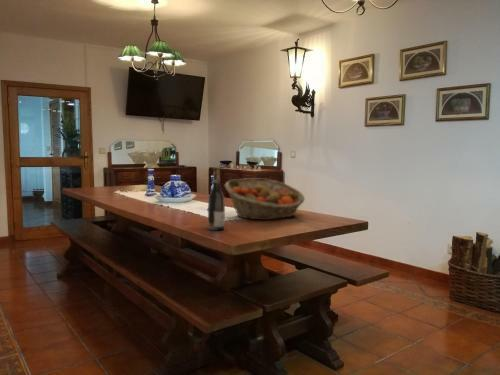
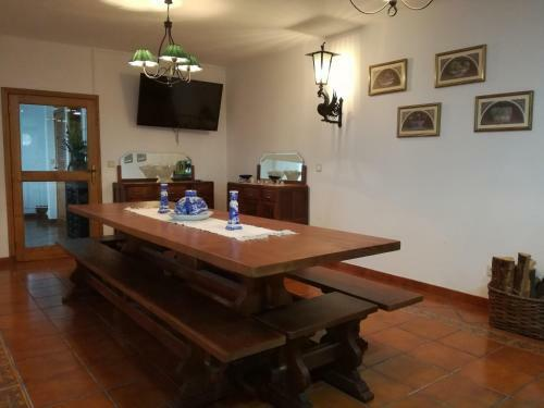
- wine bottle [207,167,226,231]
- fruit basket [223,177,306,221]
